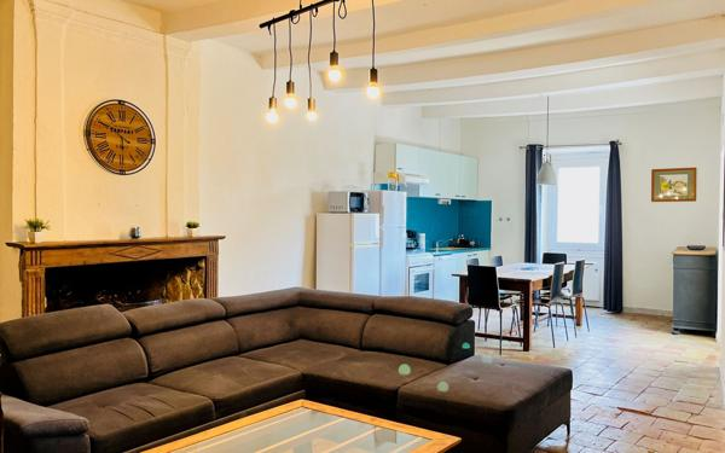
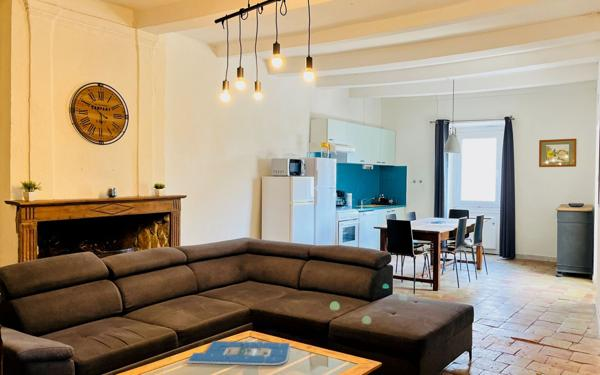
+ board game [186,340,291,366]
